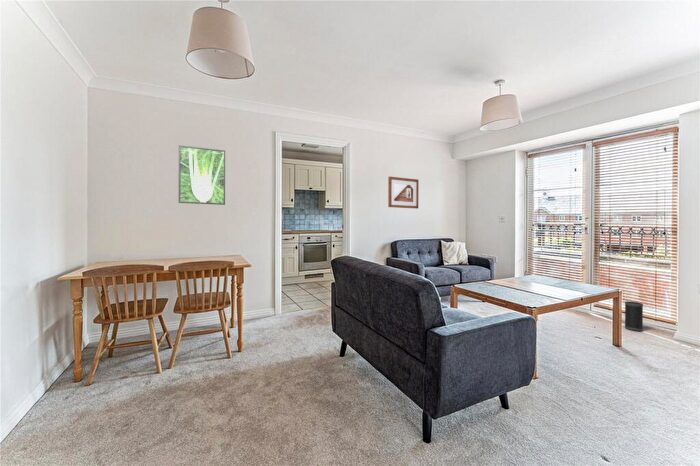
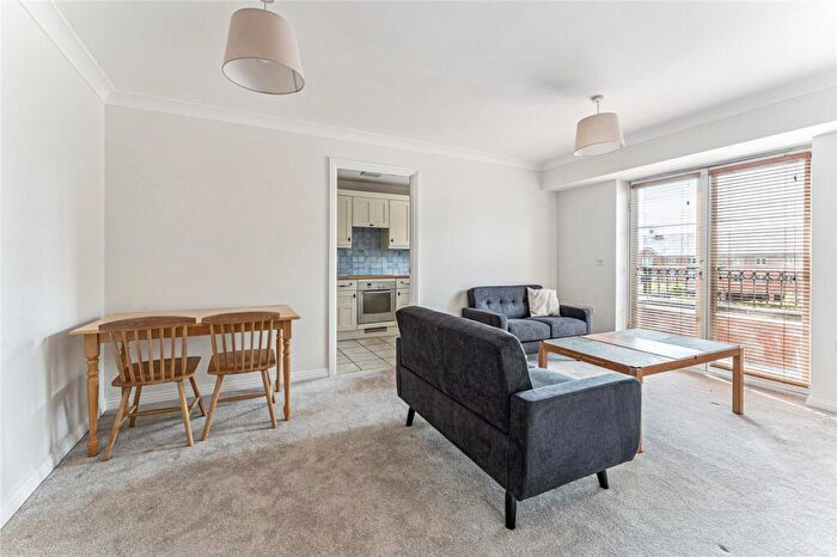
- picture frame [387,176,420,210]
- speaker [624,300,644,332]
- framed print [178,144,226,206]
